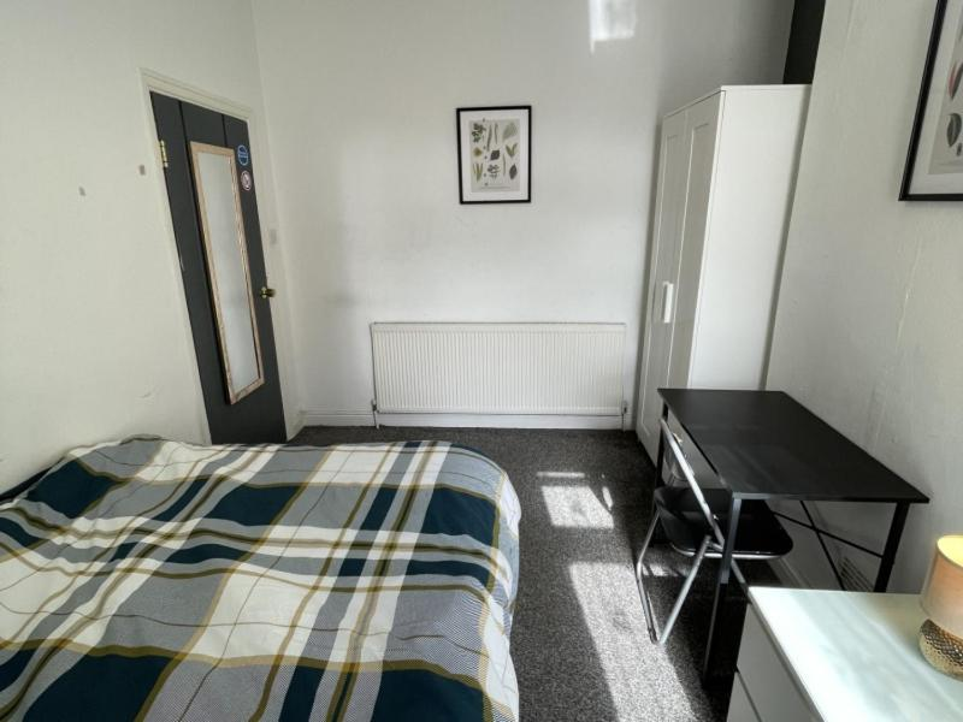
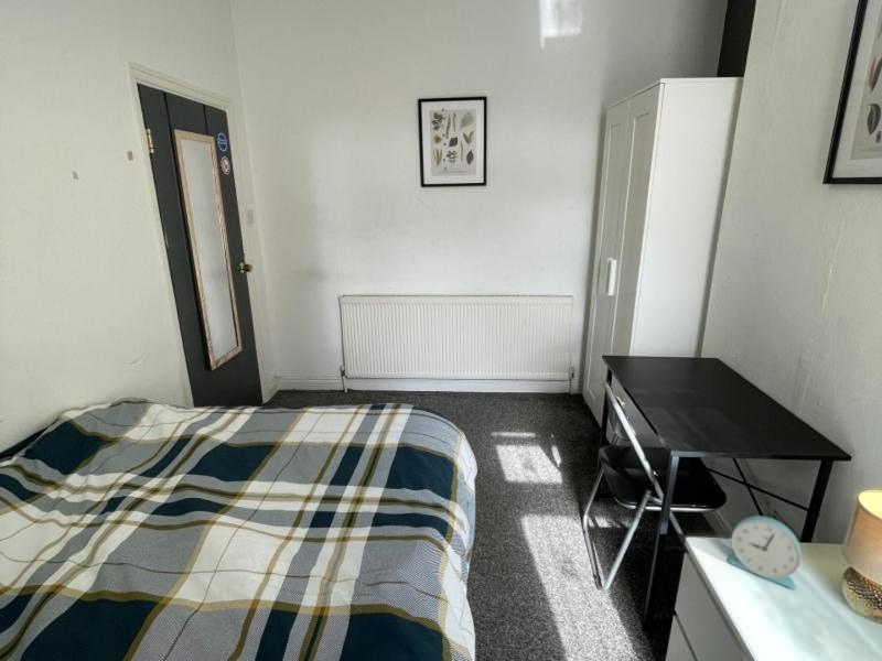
+ alarm clock [725,514,803,589]
